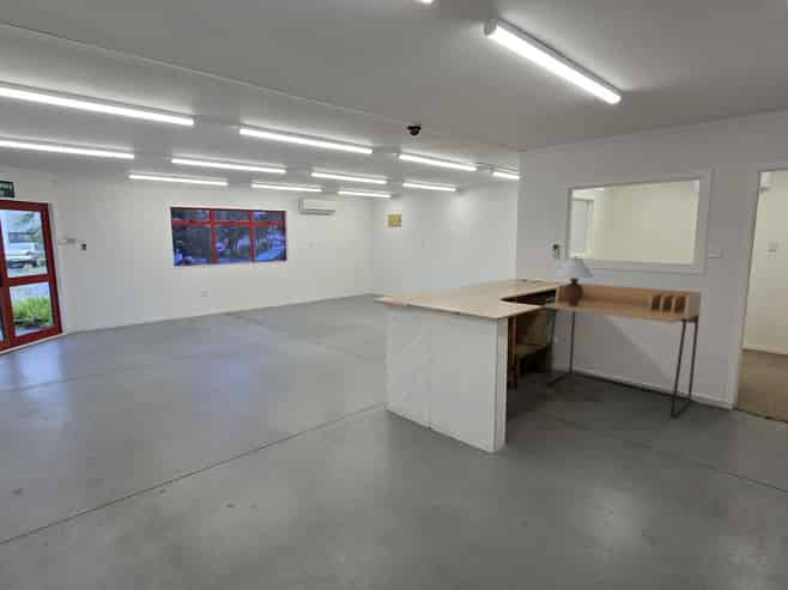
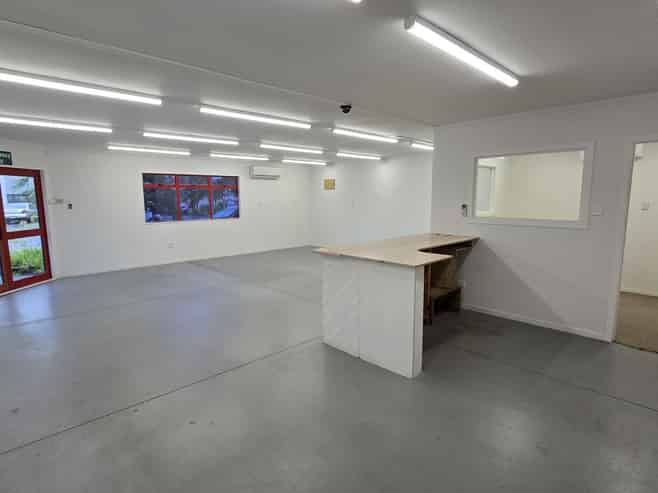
- desk [542,282,703,420]
- table lamp [553,255,596,306]
